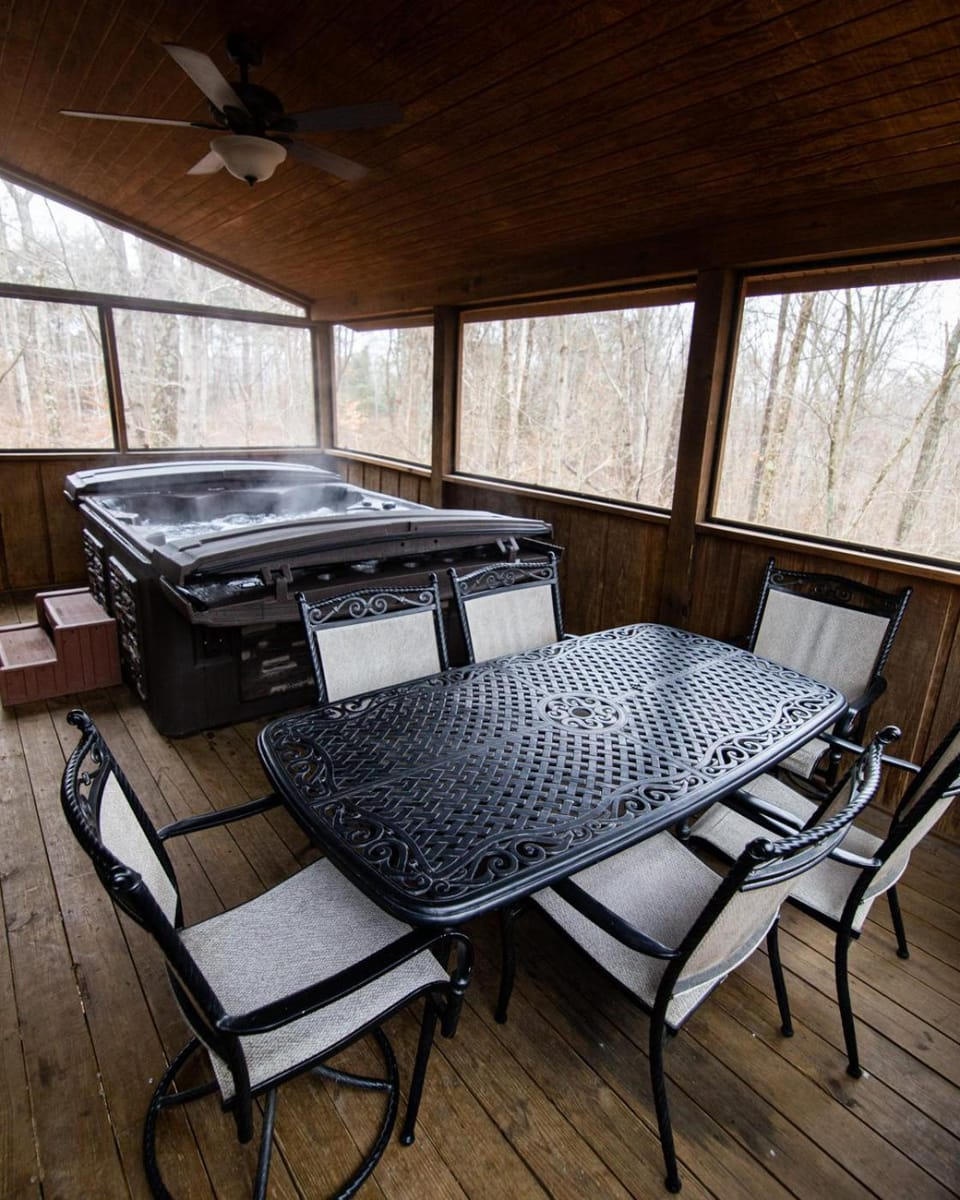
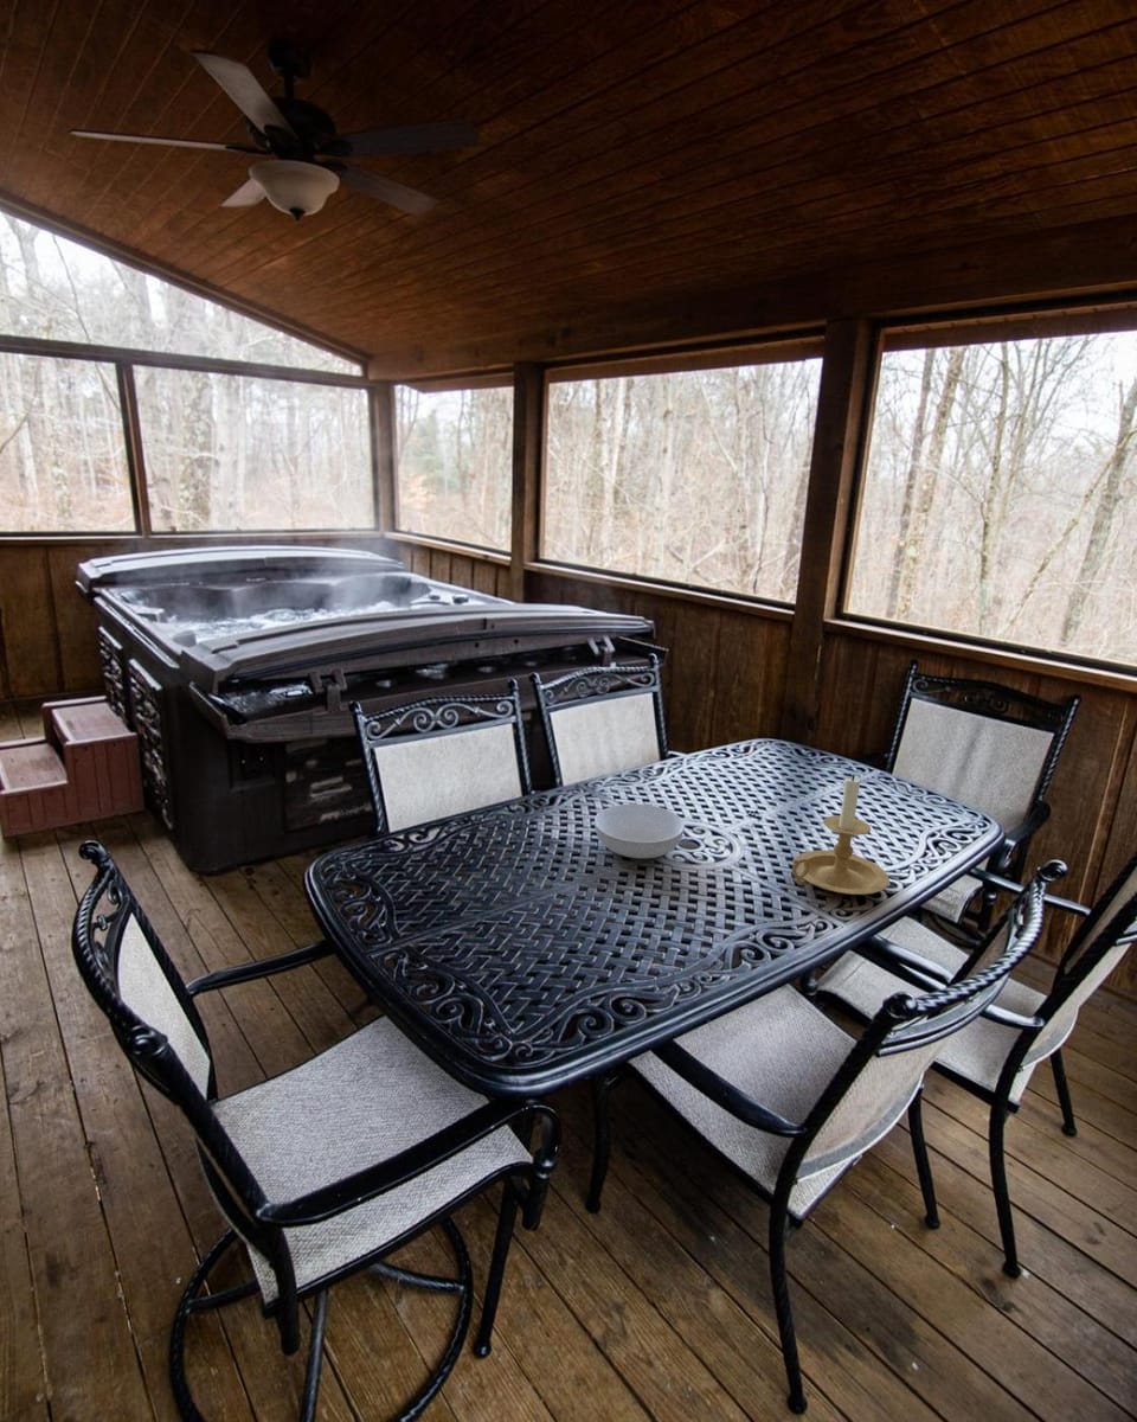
+ serving bowl [593,802,686,859]
+ candle holder [791,774,891,896]
